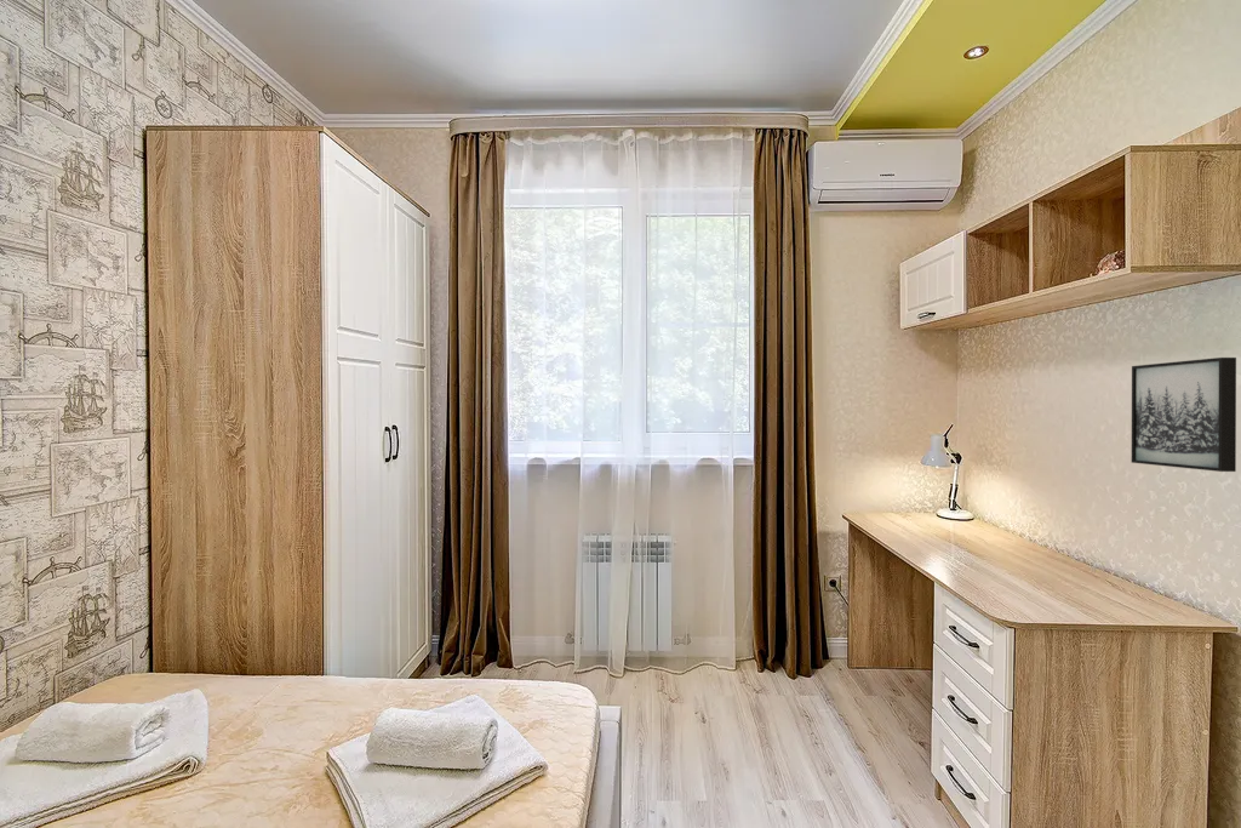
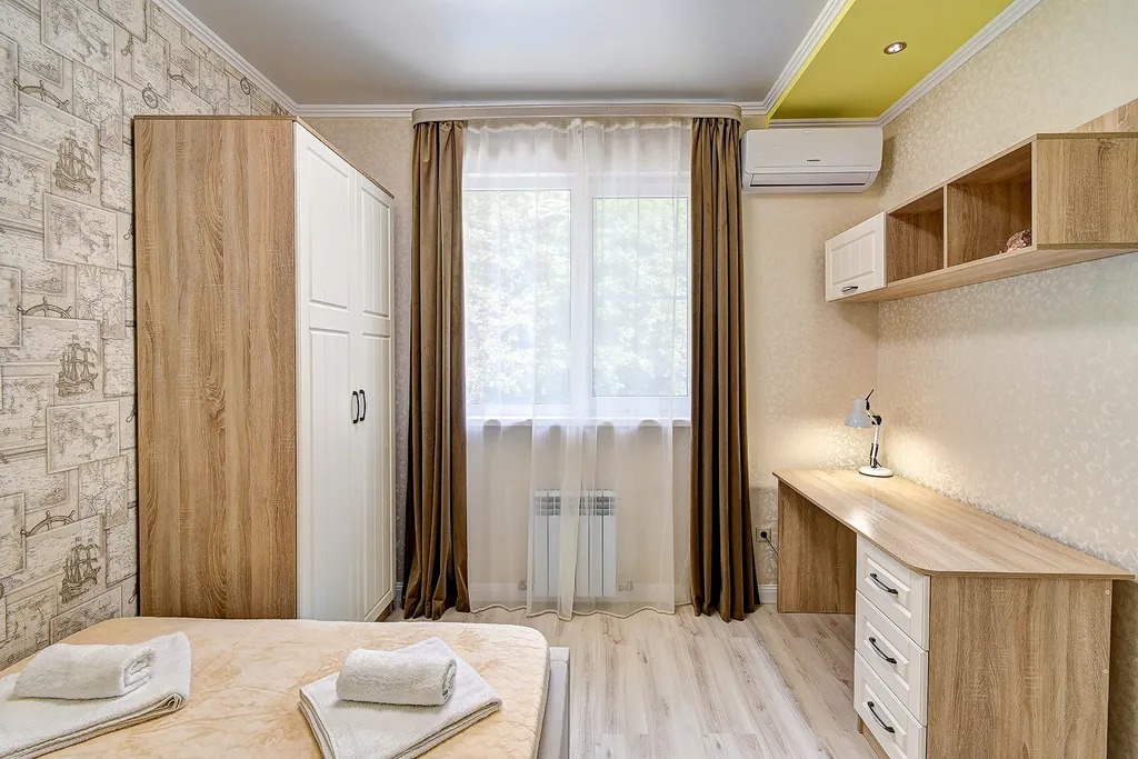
- wall art [1131,356,1237,473]
